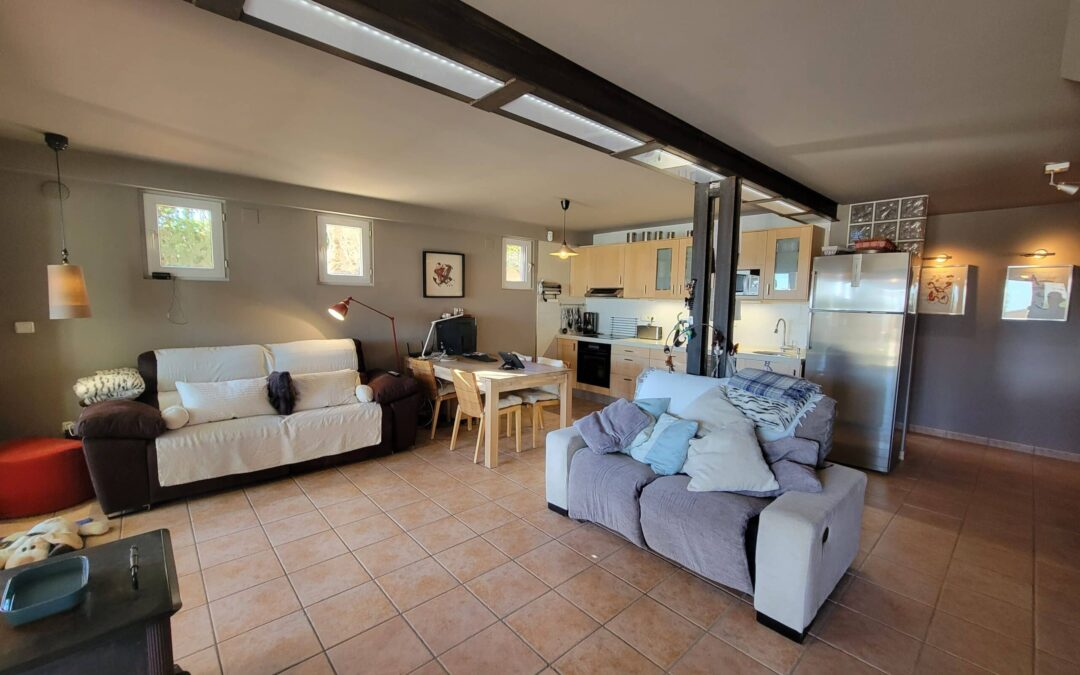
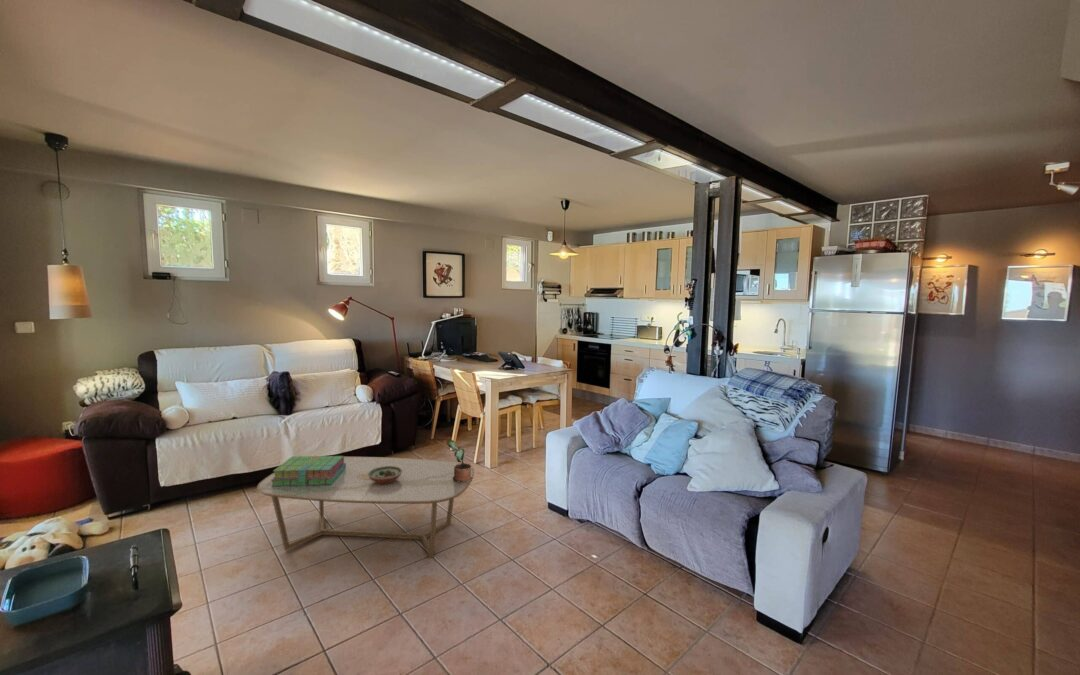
+ coffee table [256,456,476,559]
+ stack of books [271,455,346,486]
+ potted plant [446,439,474,483]
+ decorative bowl [368,466,402,483]
